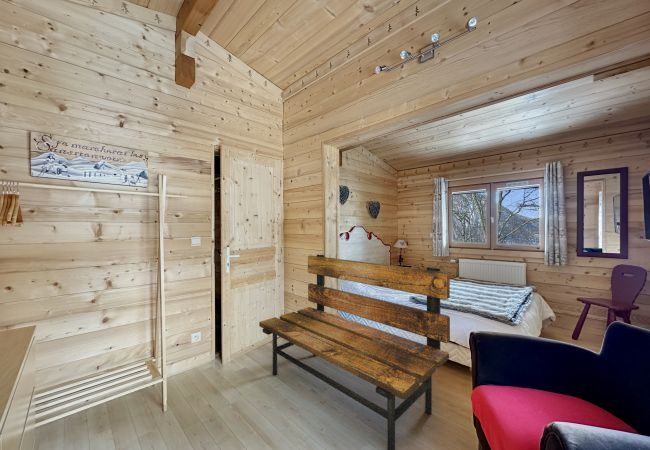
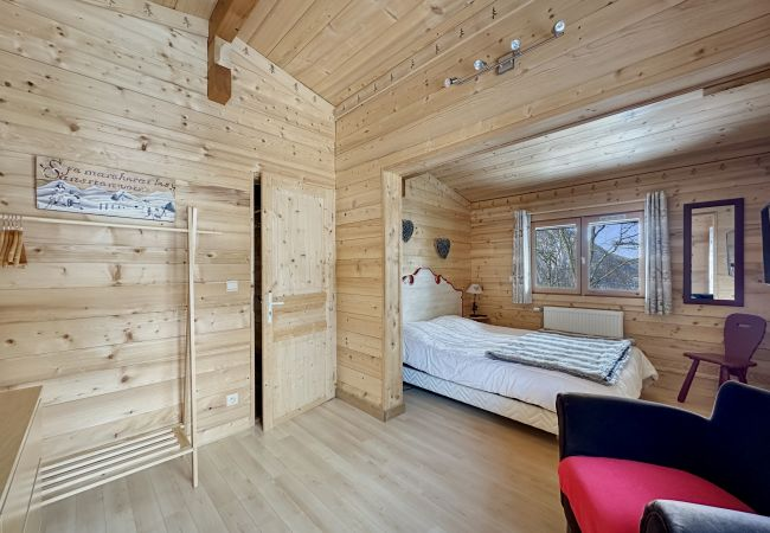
- bench [258,253,451,450]
